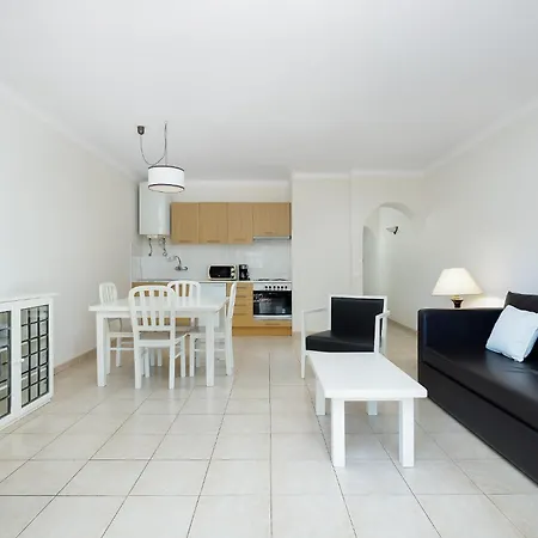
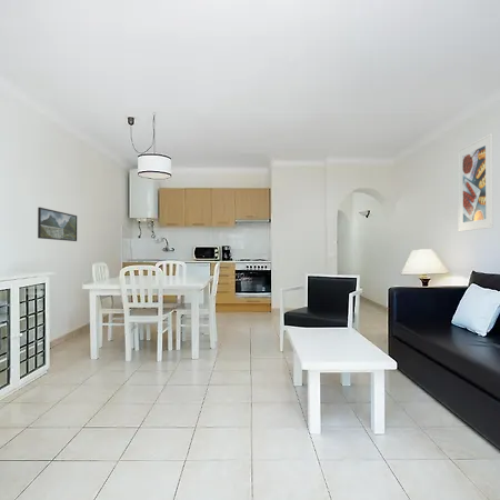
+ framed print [37,207,78,242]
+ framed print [457,132,494,232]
